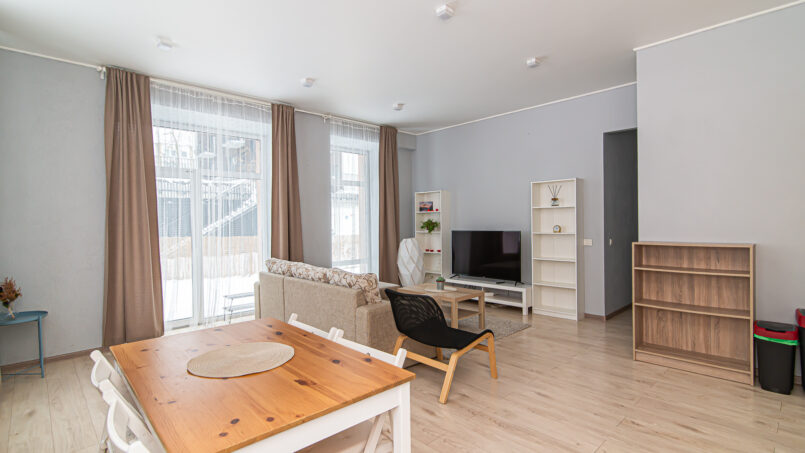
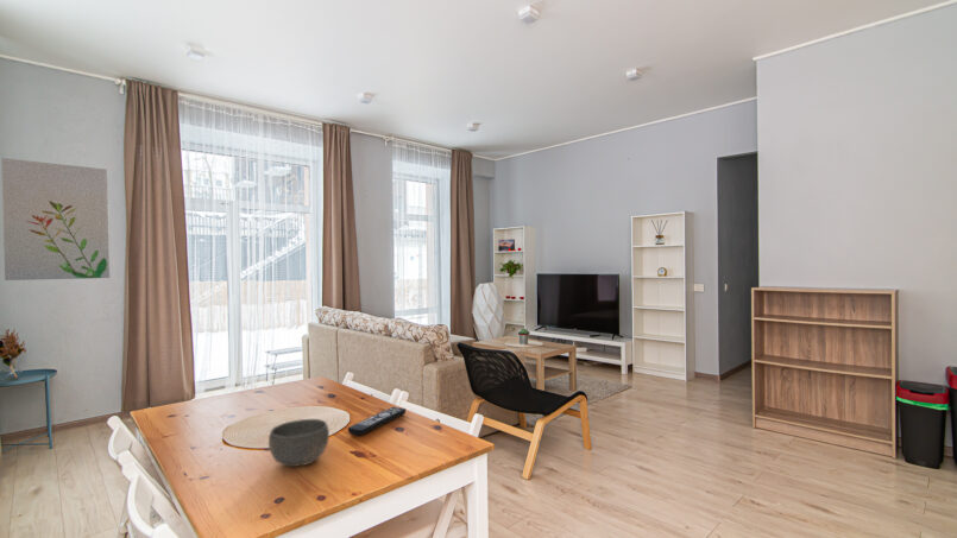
+ wall art [1,157,111,281]
+ remote control [347,406,407,437]
+ bowl [267,418,330,468]
